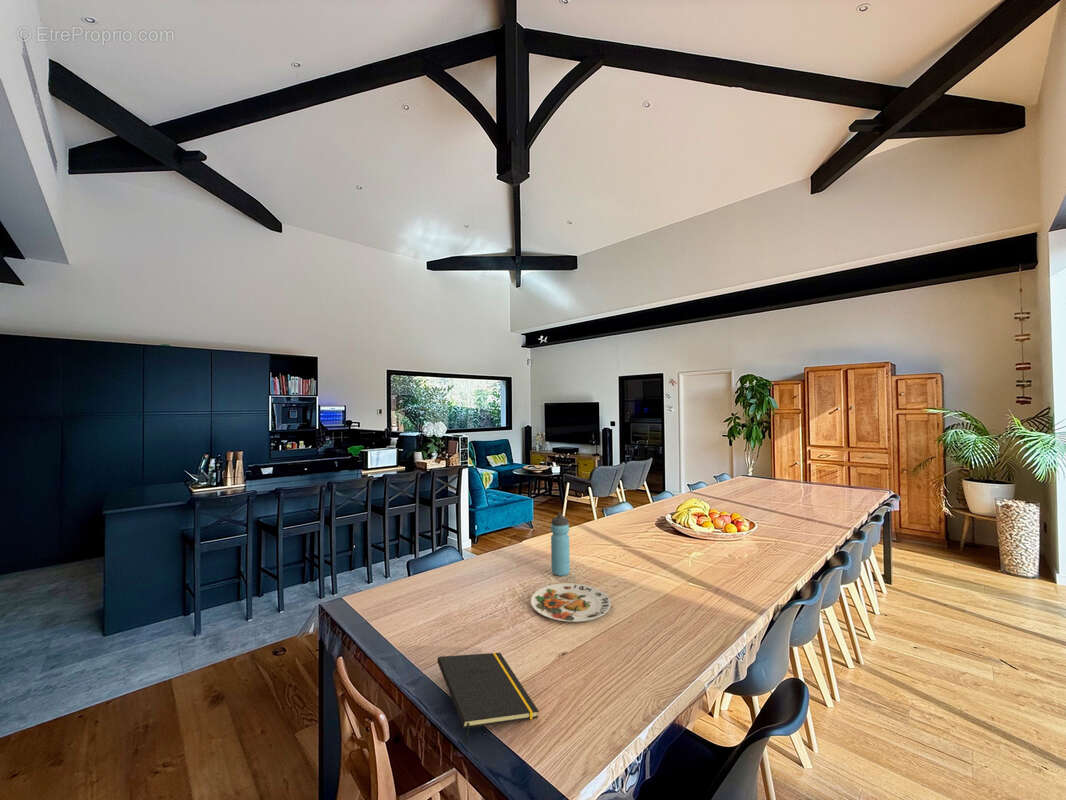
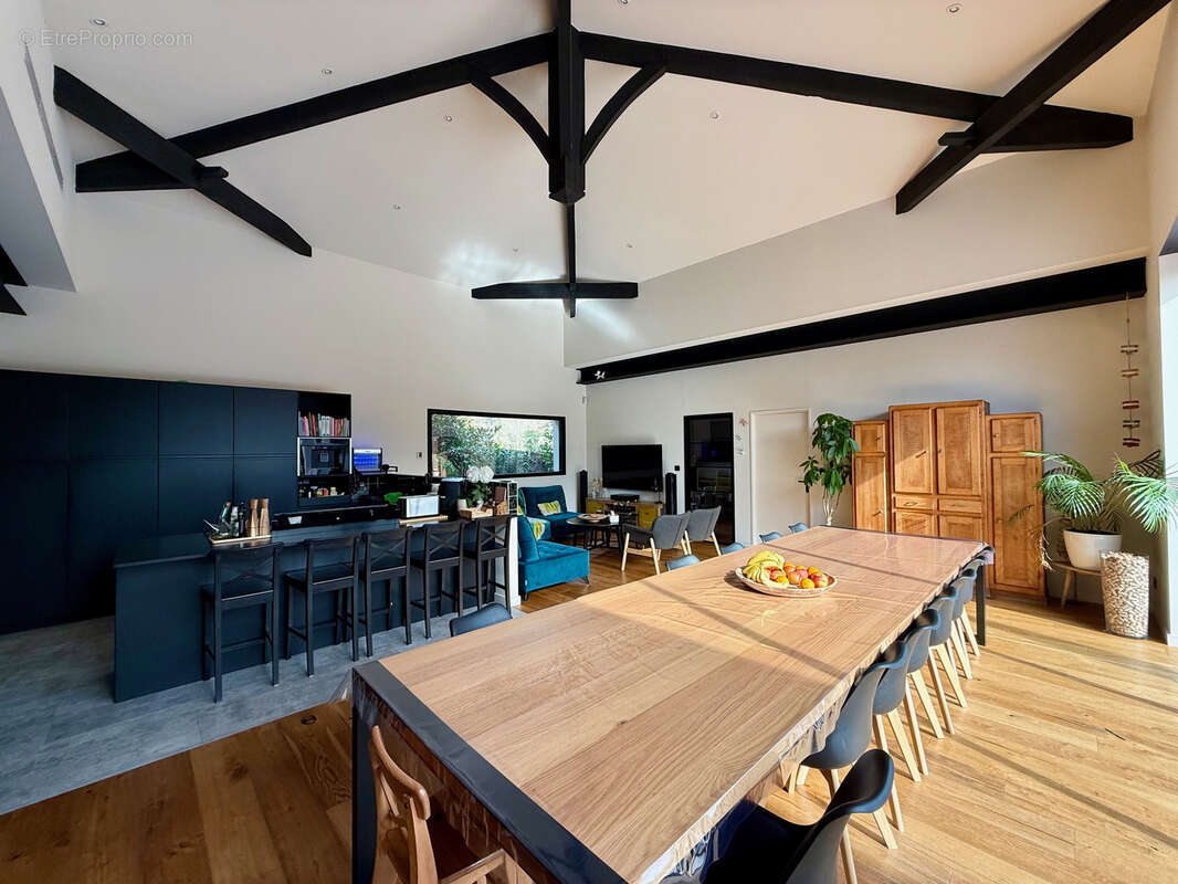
- notepad [436,652,540,746]
- plate [530,582,612,623]
- water bottle [550,513,571,577]
